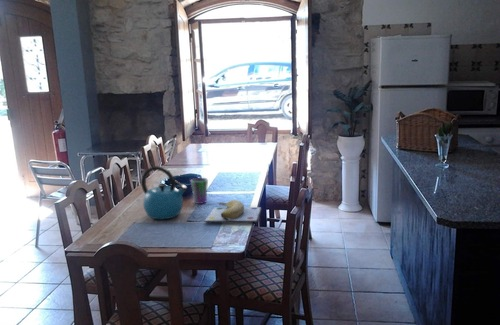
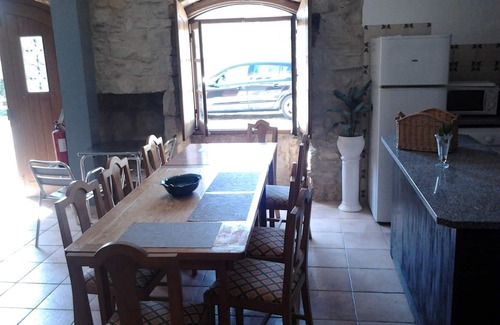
- kettle [140,165,188,220]
- banana [203,199,262,223]
- cup [189,177,209,205]
